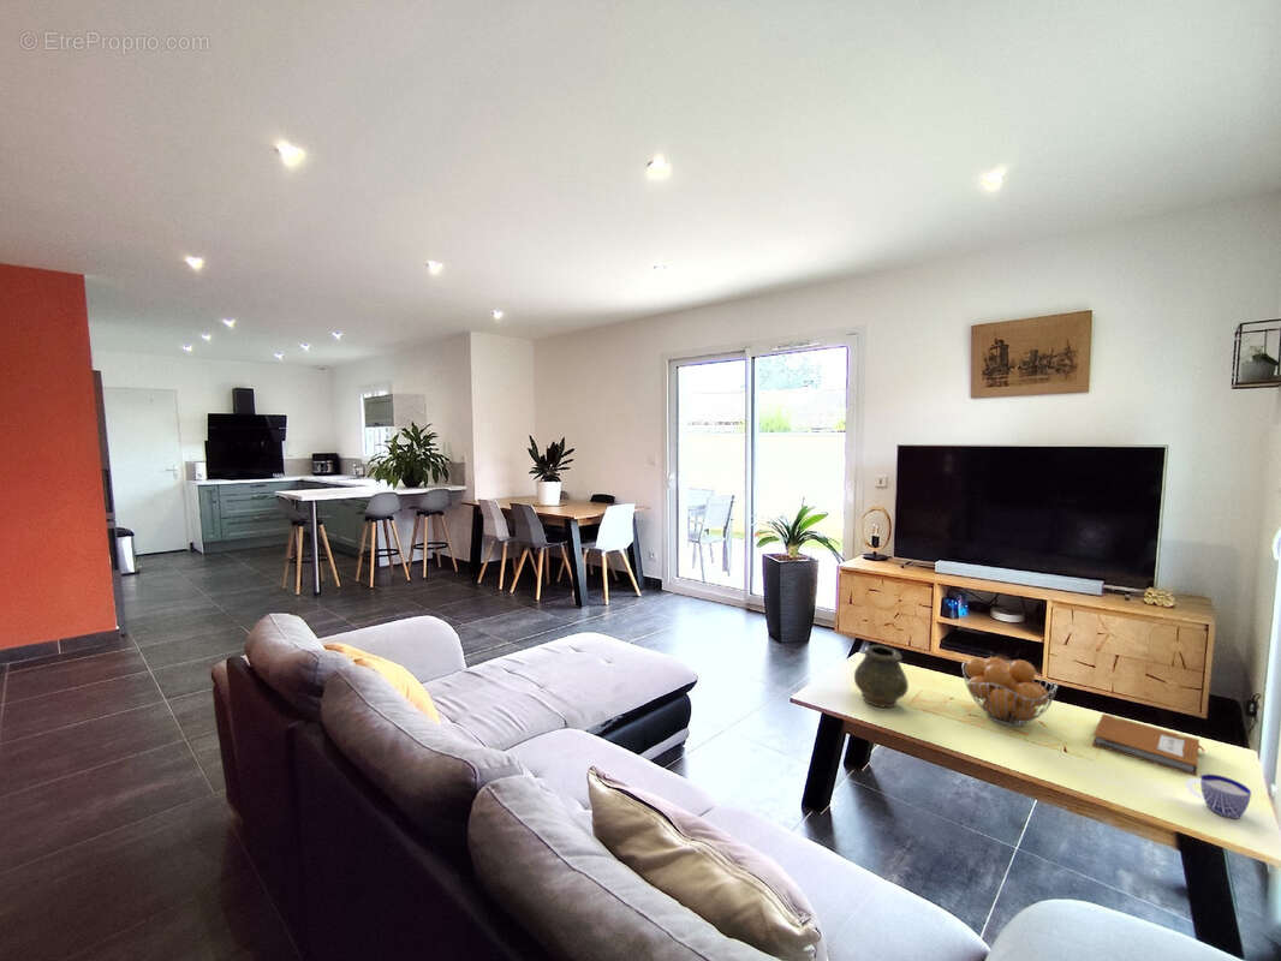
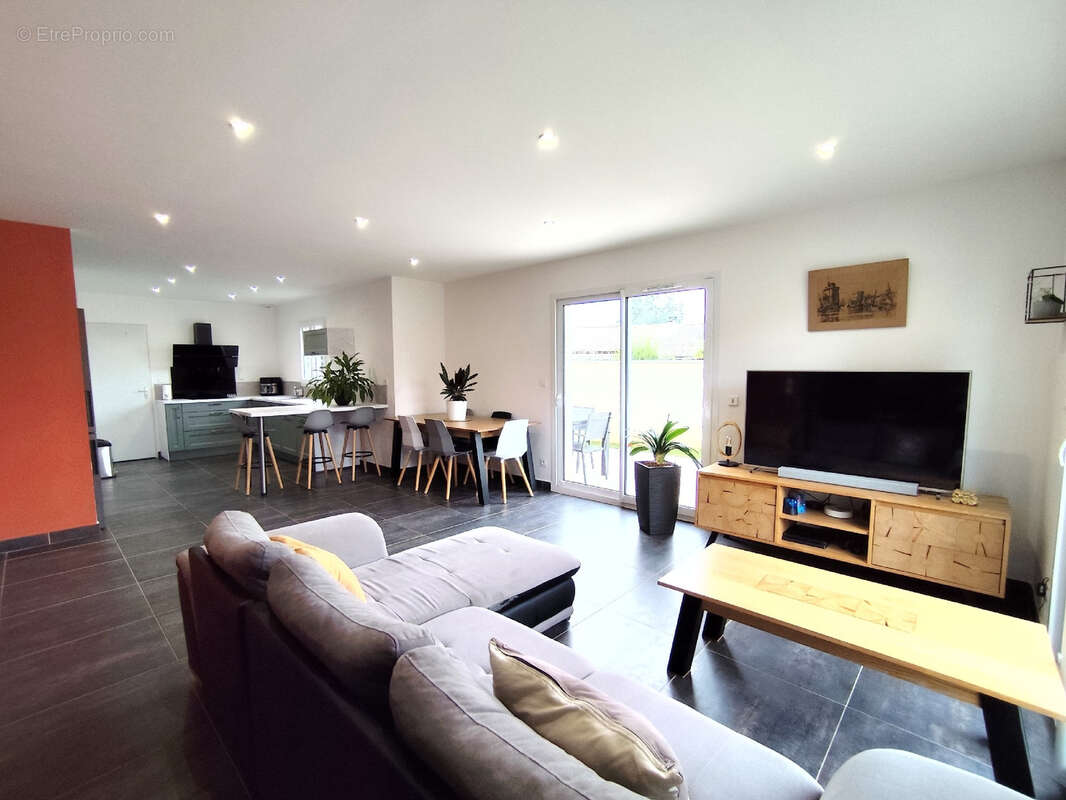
- vase [853,644,910,709]
- cup [1184,772,1252,819]
- fruit basket [961,656,1060,728]
- notebook [1091,712,1205,777]
